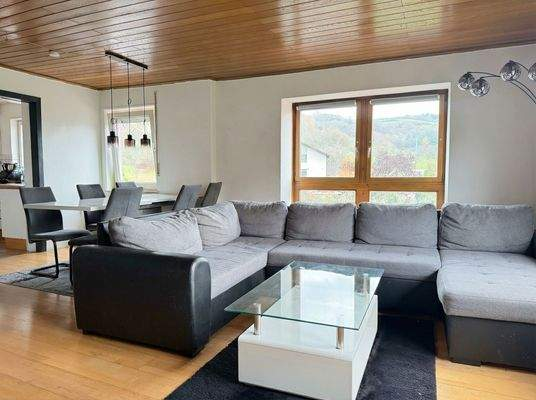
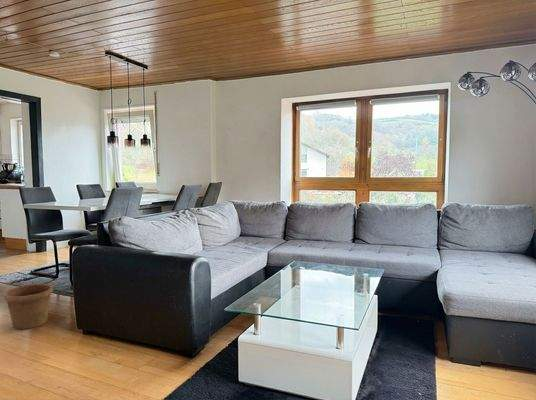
+ flower pot [2,283,54,330]
